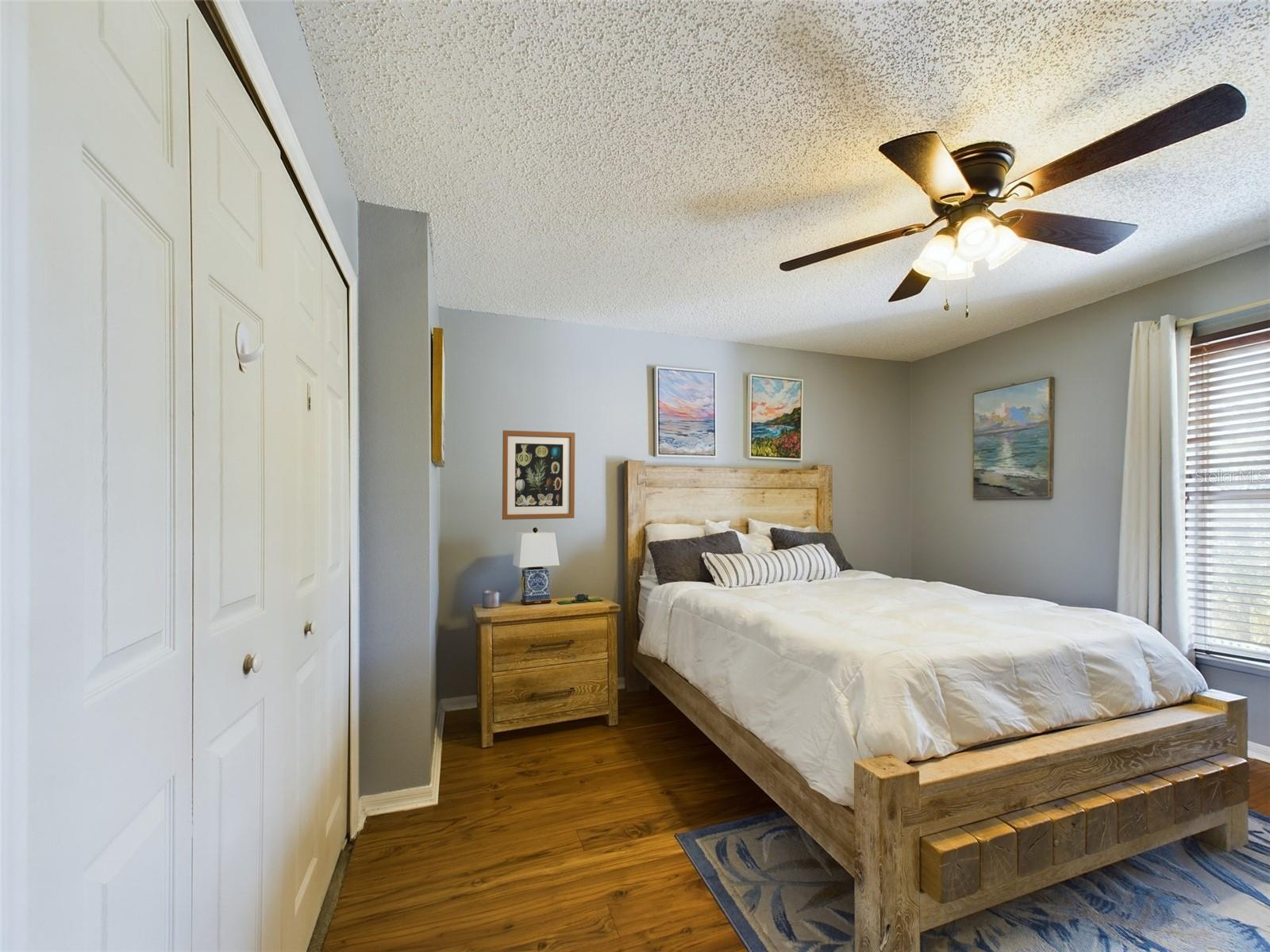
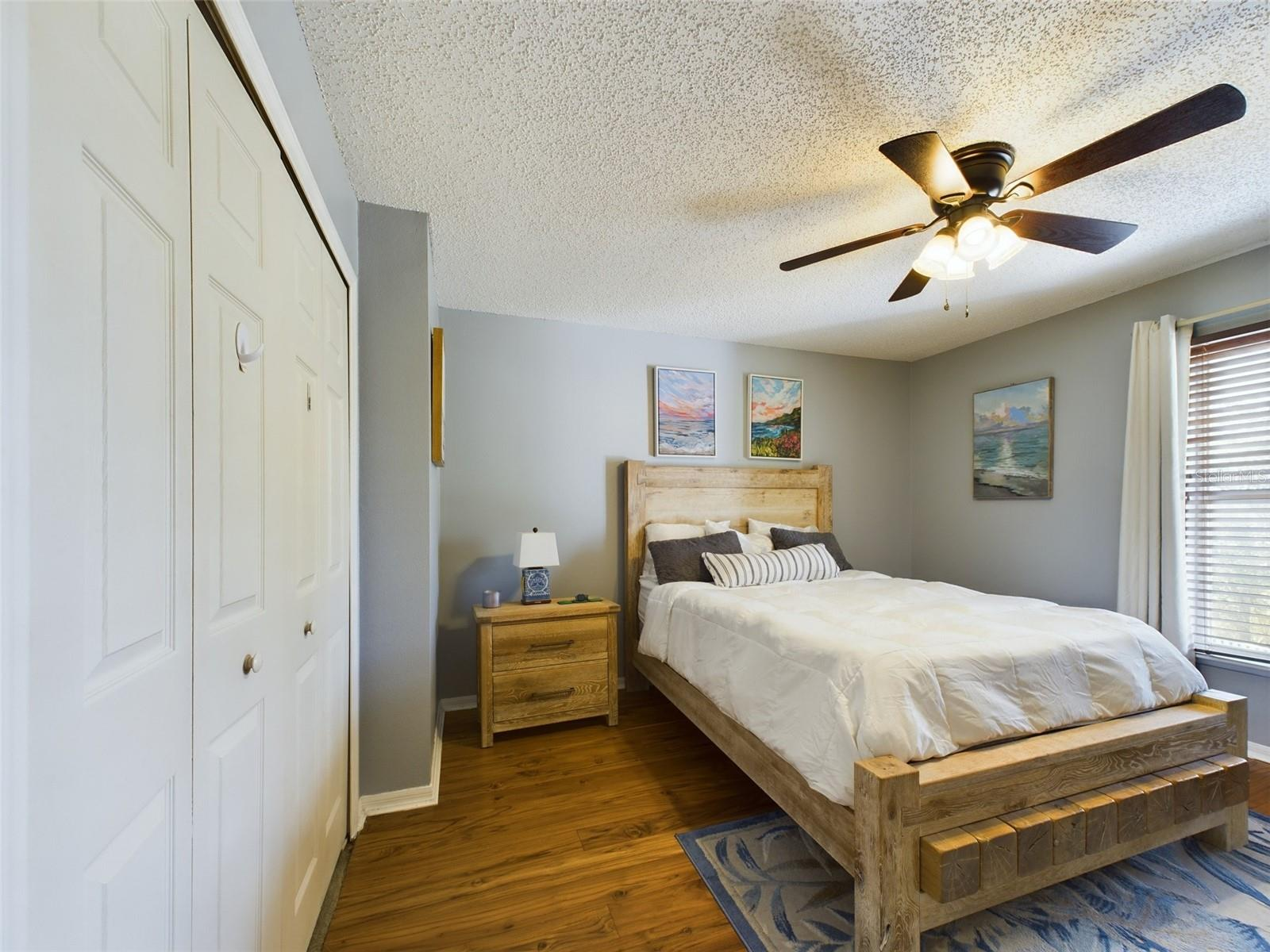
- wall art [502,429,575,520]
